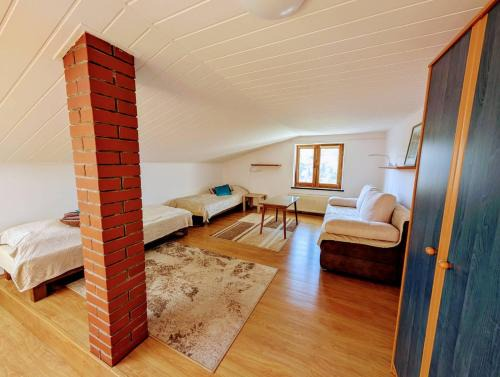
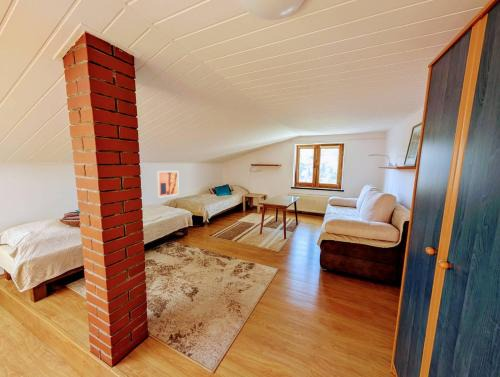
+ wall art [156,170,180,199]
